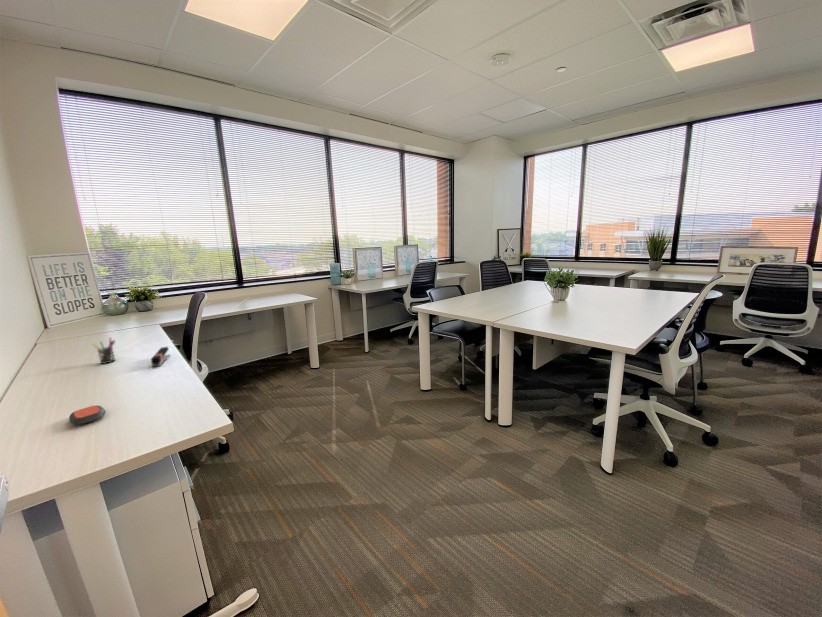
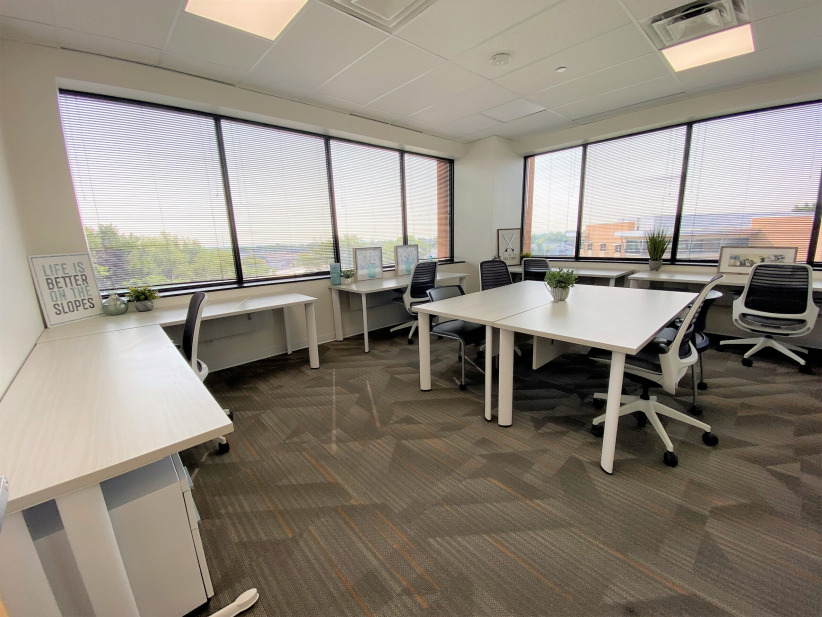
- stapler [150,346,171,368]
- remote control [68,404,106,426]
- pen holder [92,336,116,365]
